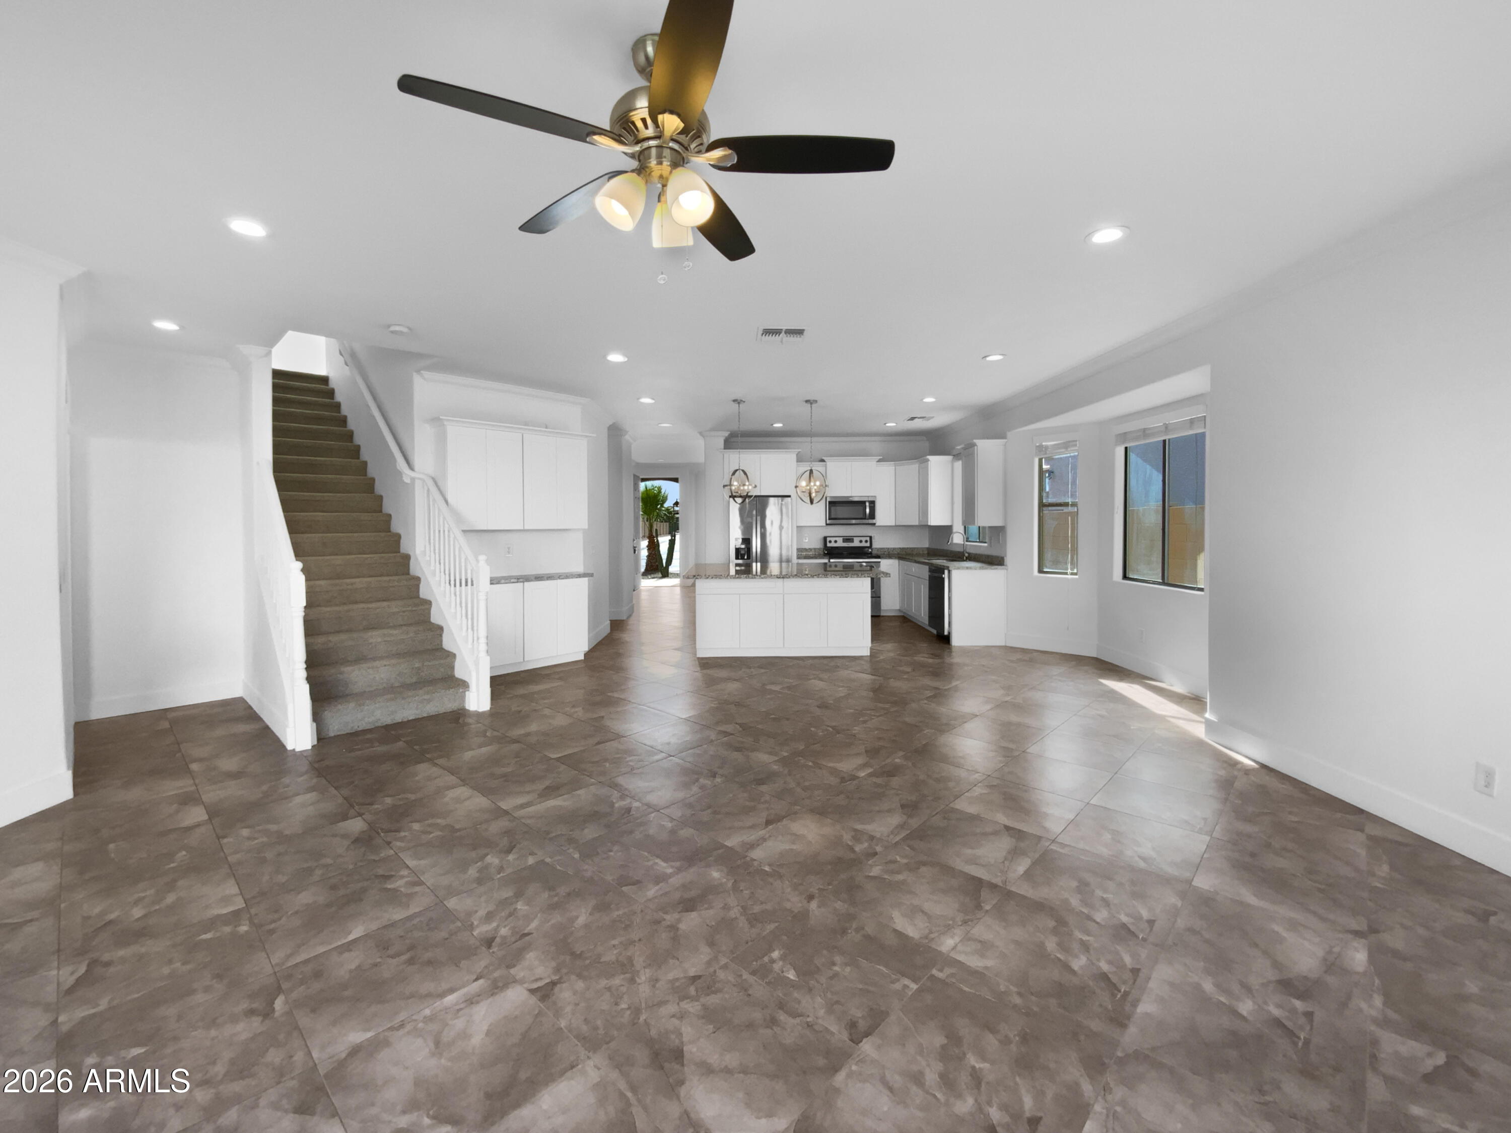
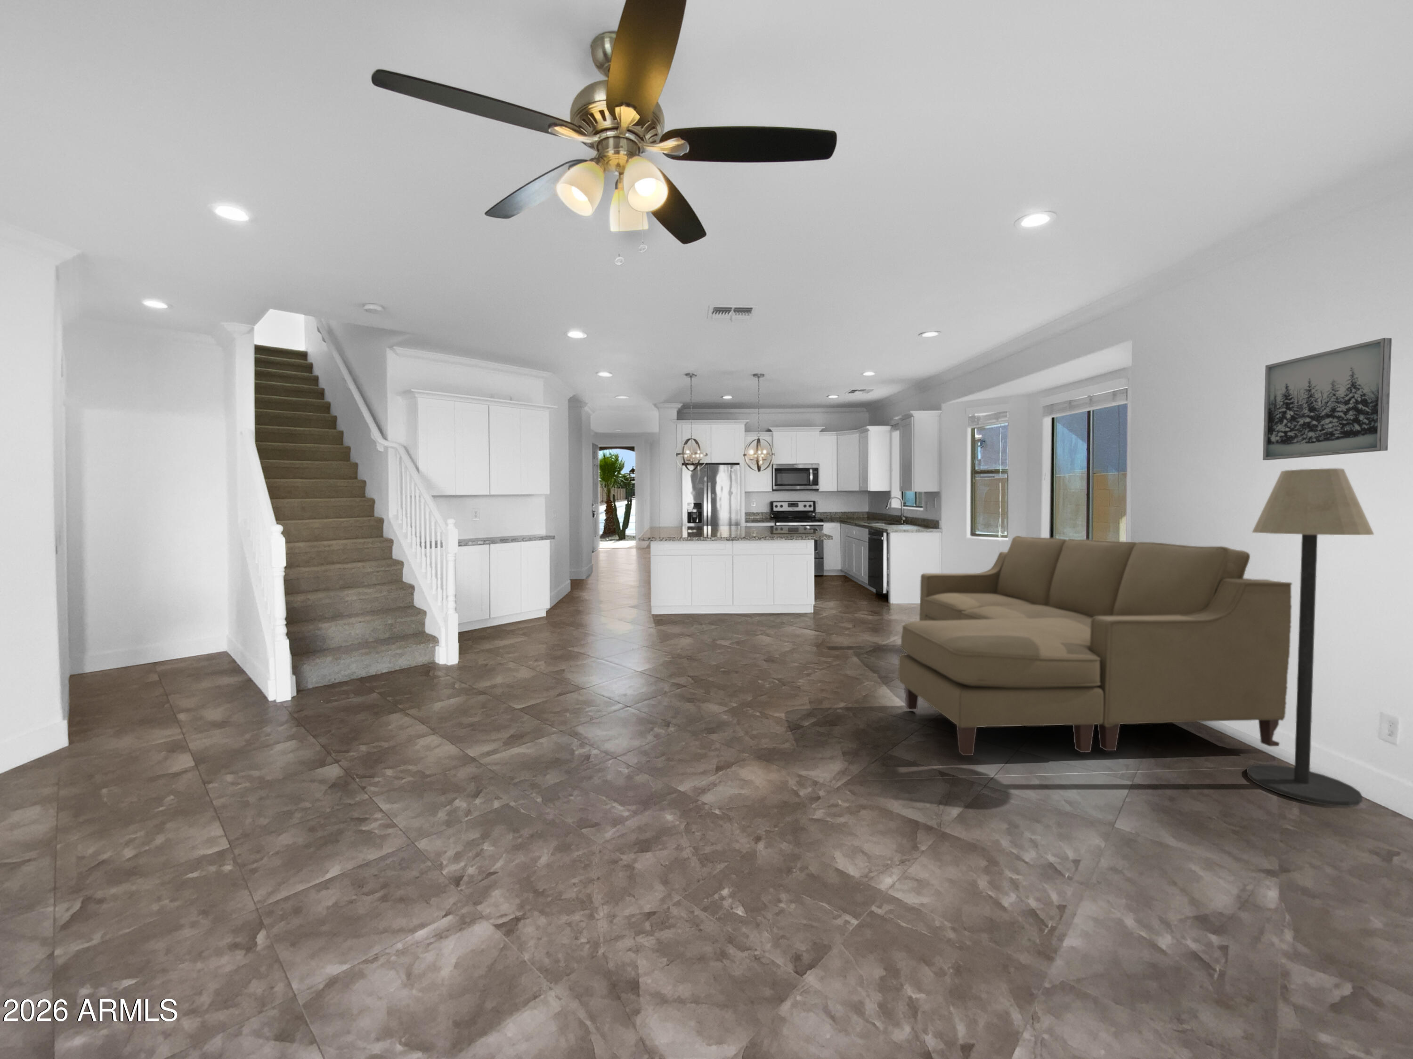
+ sofa [898,535,1293,756]
+ floor lamp [1246,468,1375,806]
+ wall art [1263,337,1392,461]
